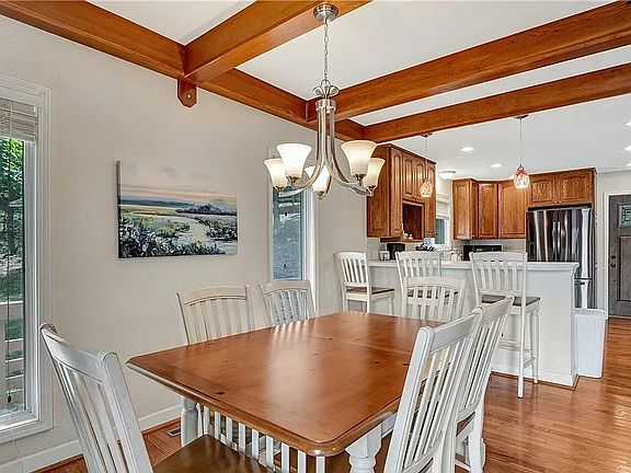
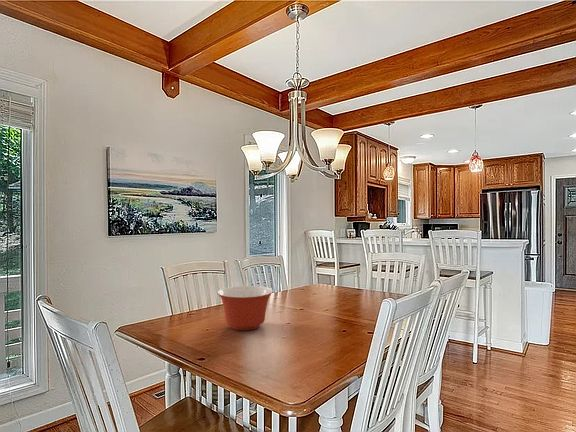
+ mixing bowl [216,285,274,331]
